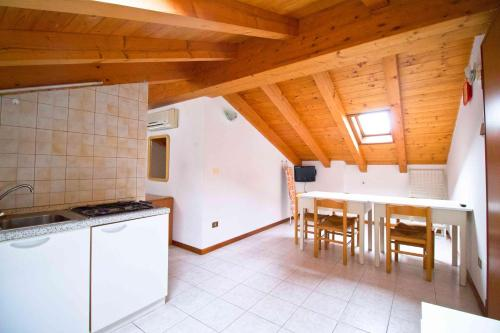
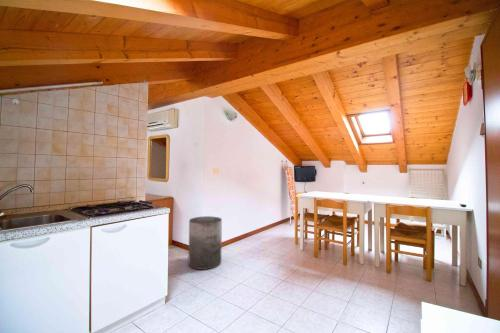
+ trash can [187,215,223,271]
